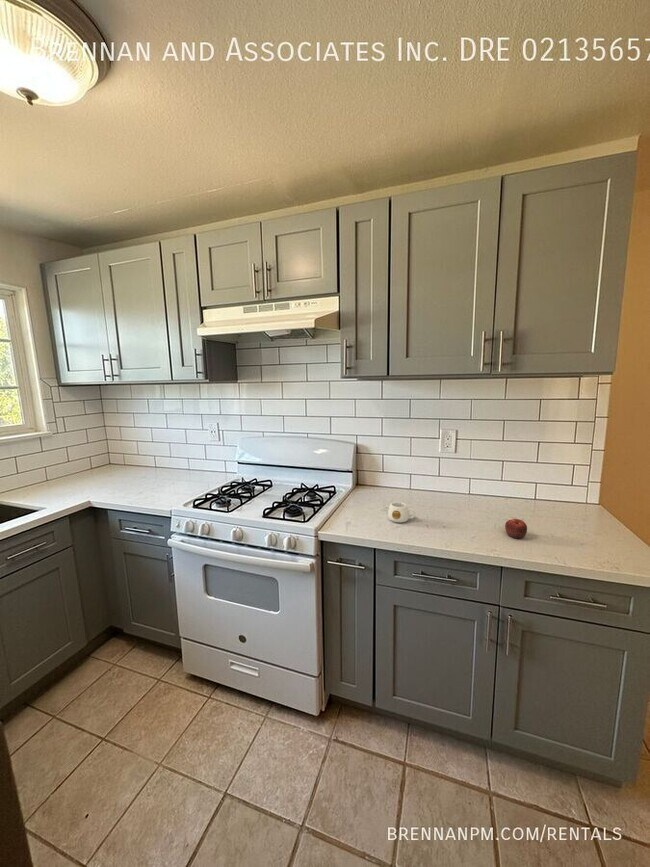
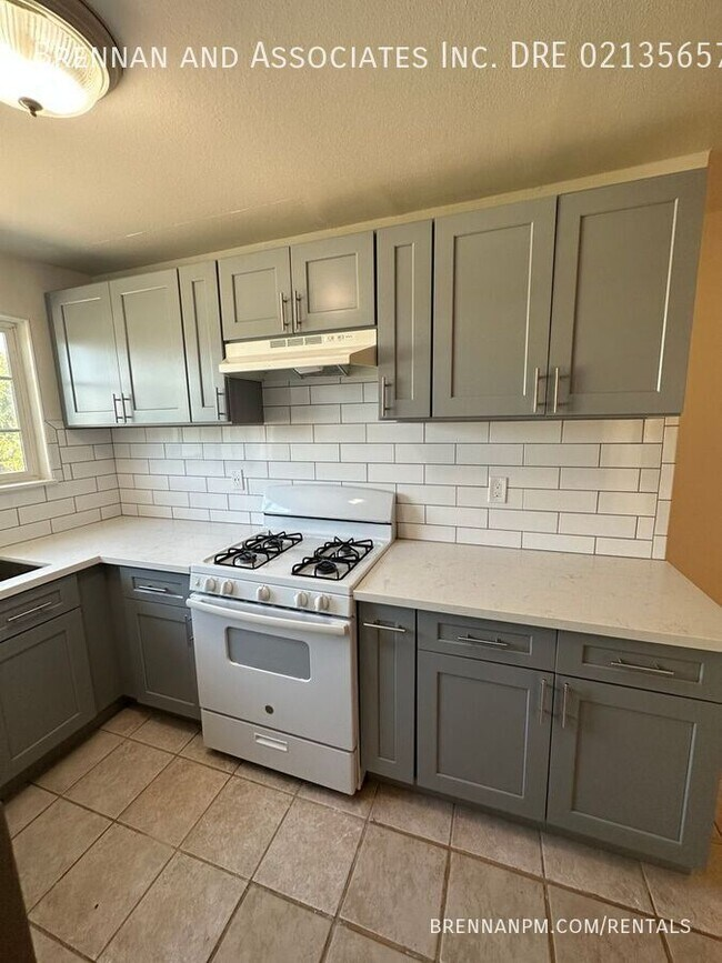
- mug [387,501,416,523]
- apple [504,518,528,540]
